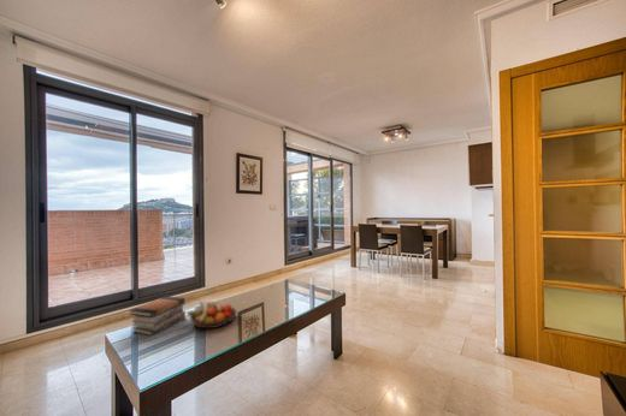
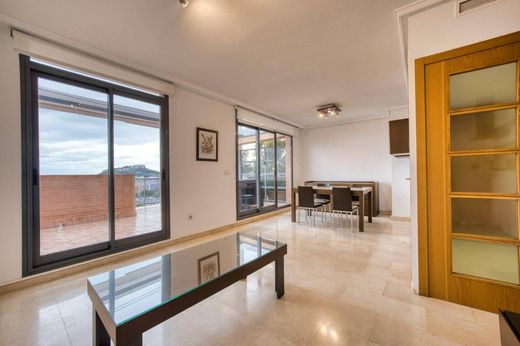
- fruit bowl [185,299,237,329]
- book stack [128,295,187,337]
